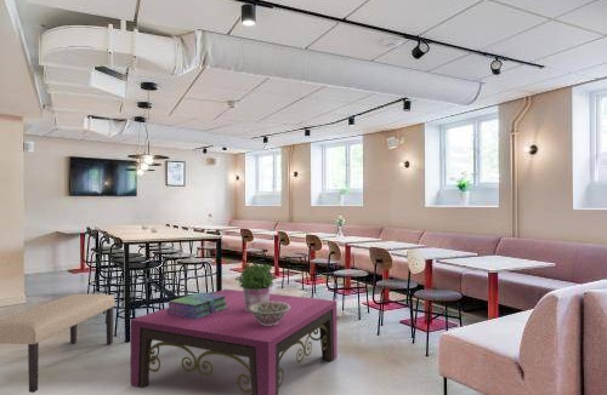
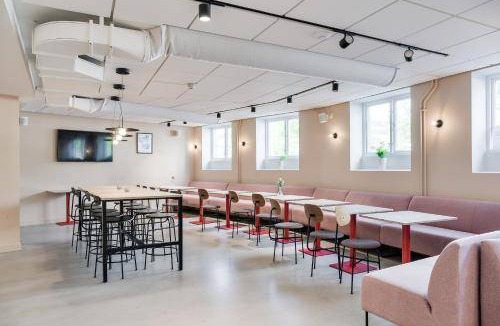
- potted plant [234,261,278,311]
- stack of books [166,291,228,319]
- coffee table [130,288,339,395]
- bench [0,293,117,394]
- decorative bowl [248,302,290,326]
